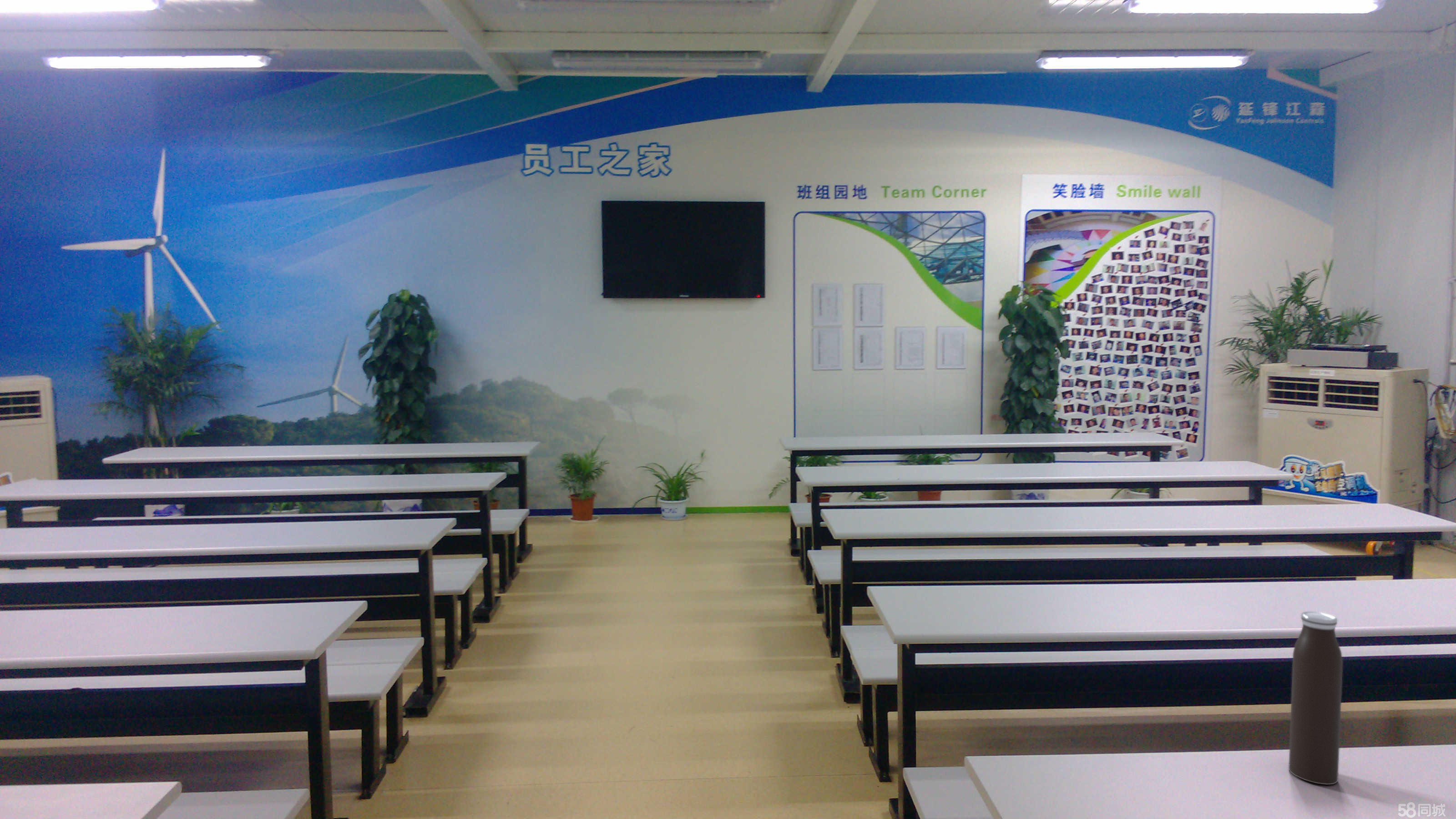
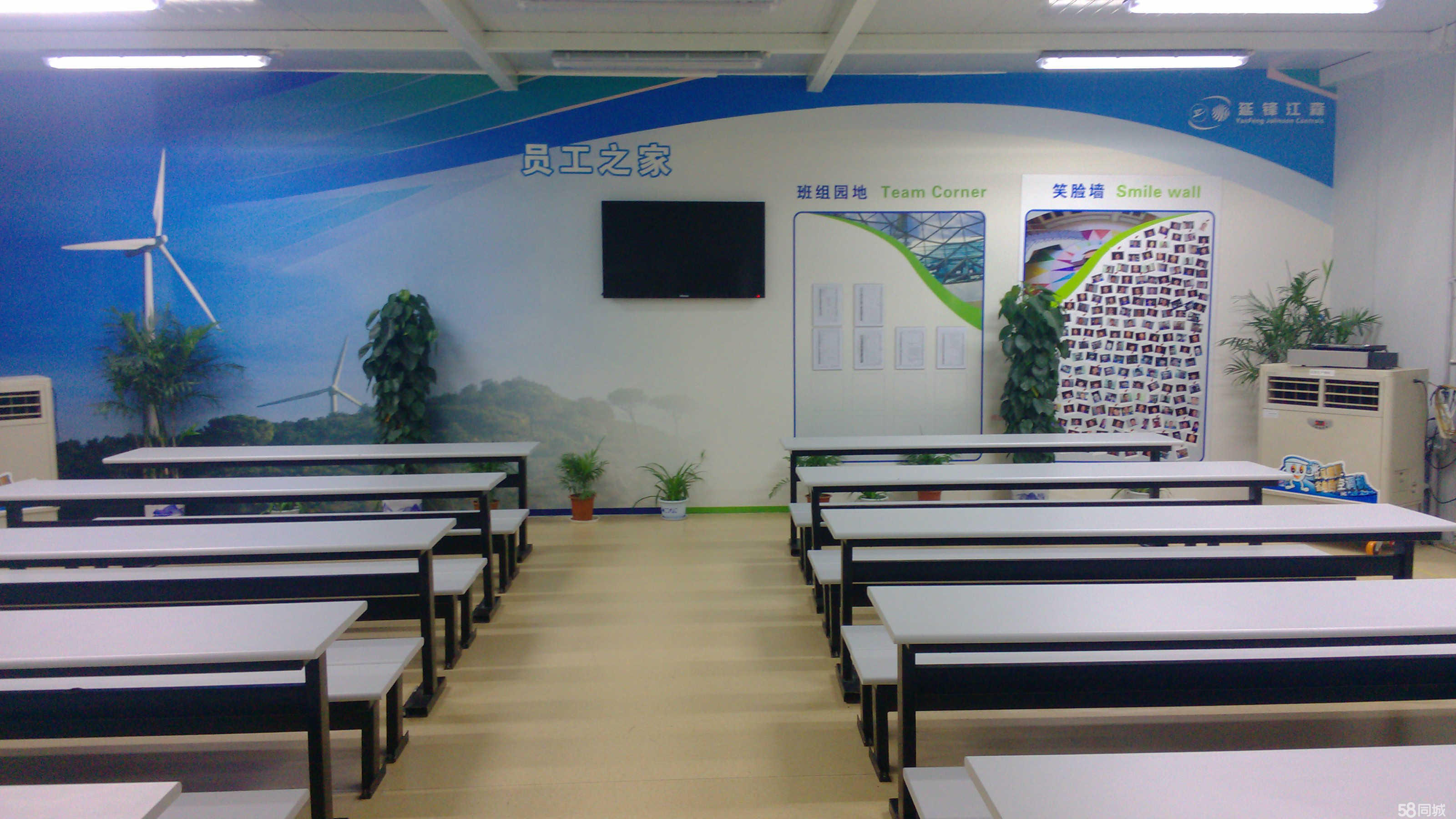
- water bottle [1288,611,1343,785]
